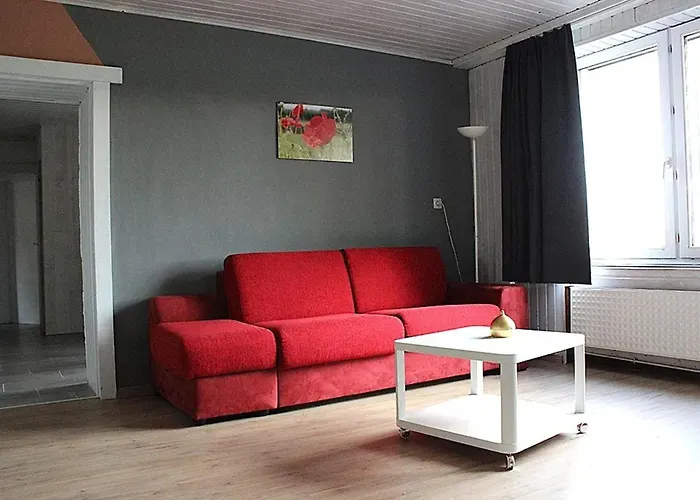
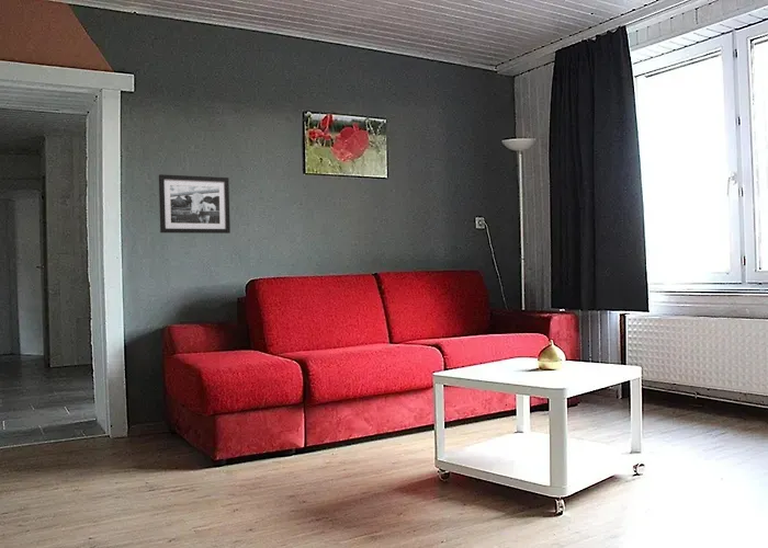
+ picture frame [158,173,231,235]
